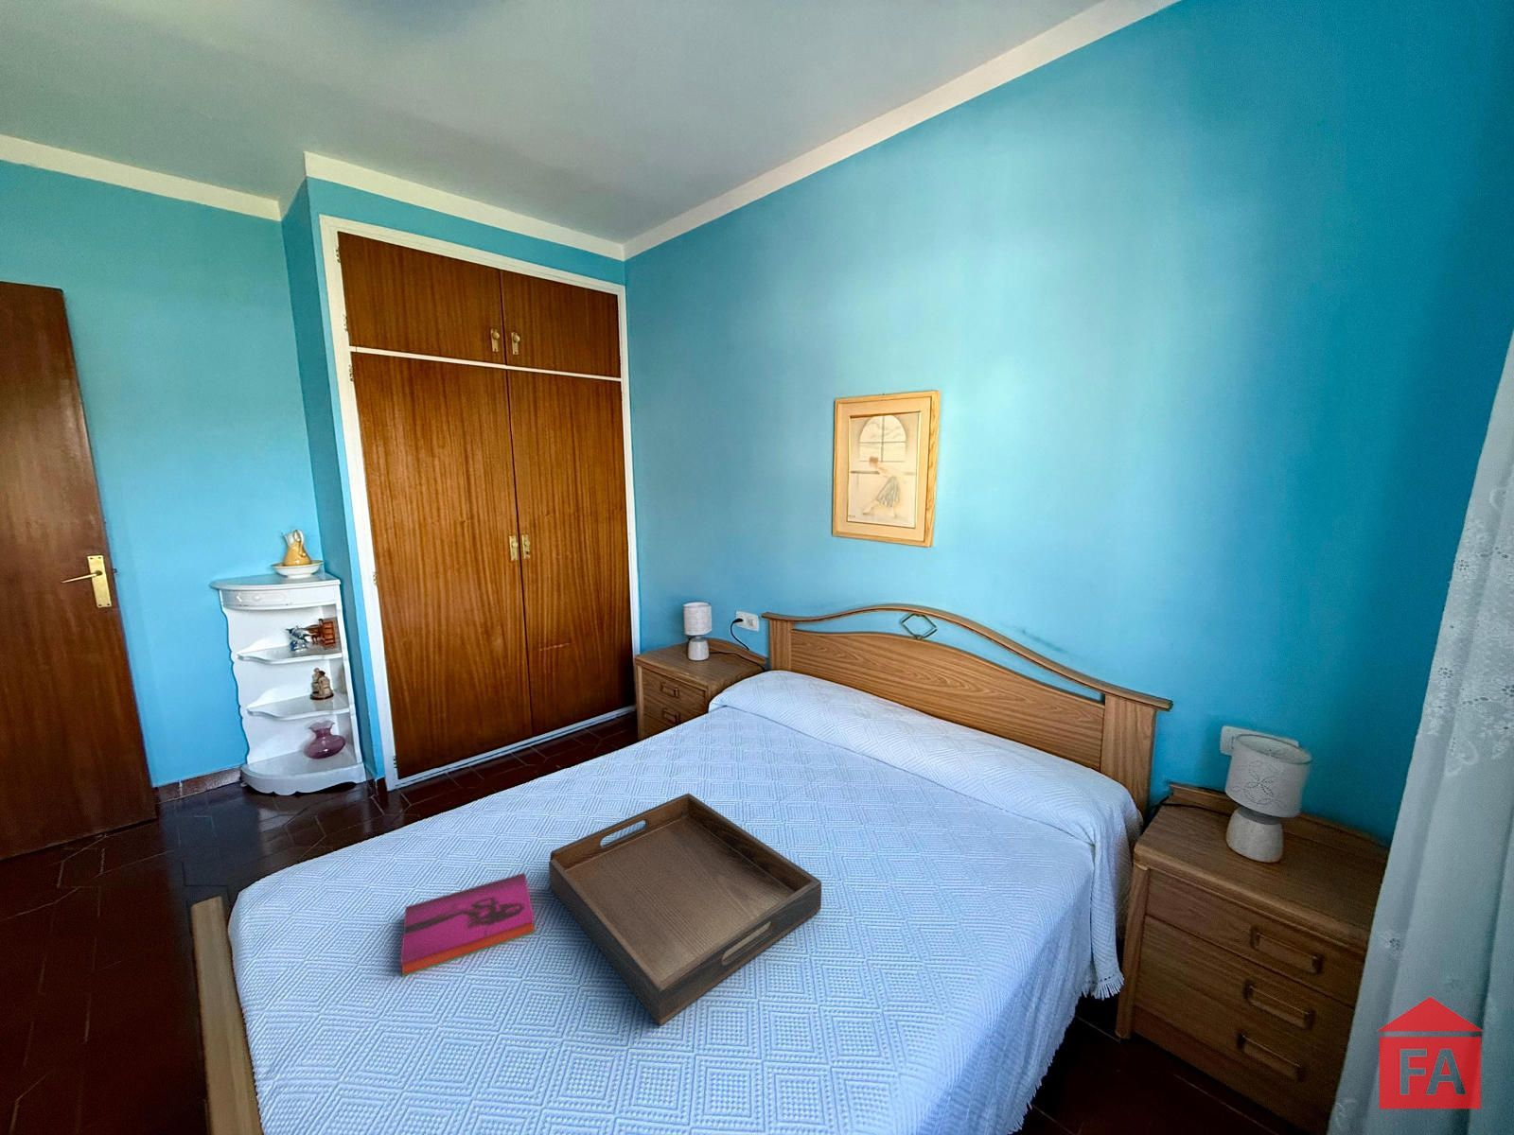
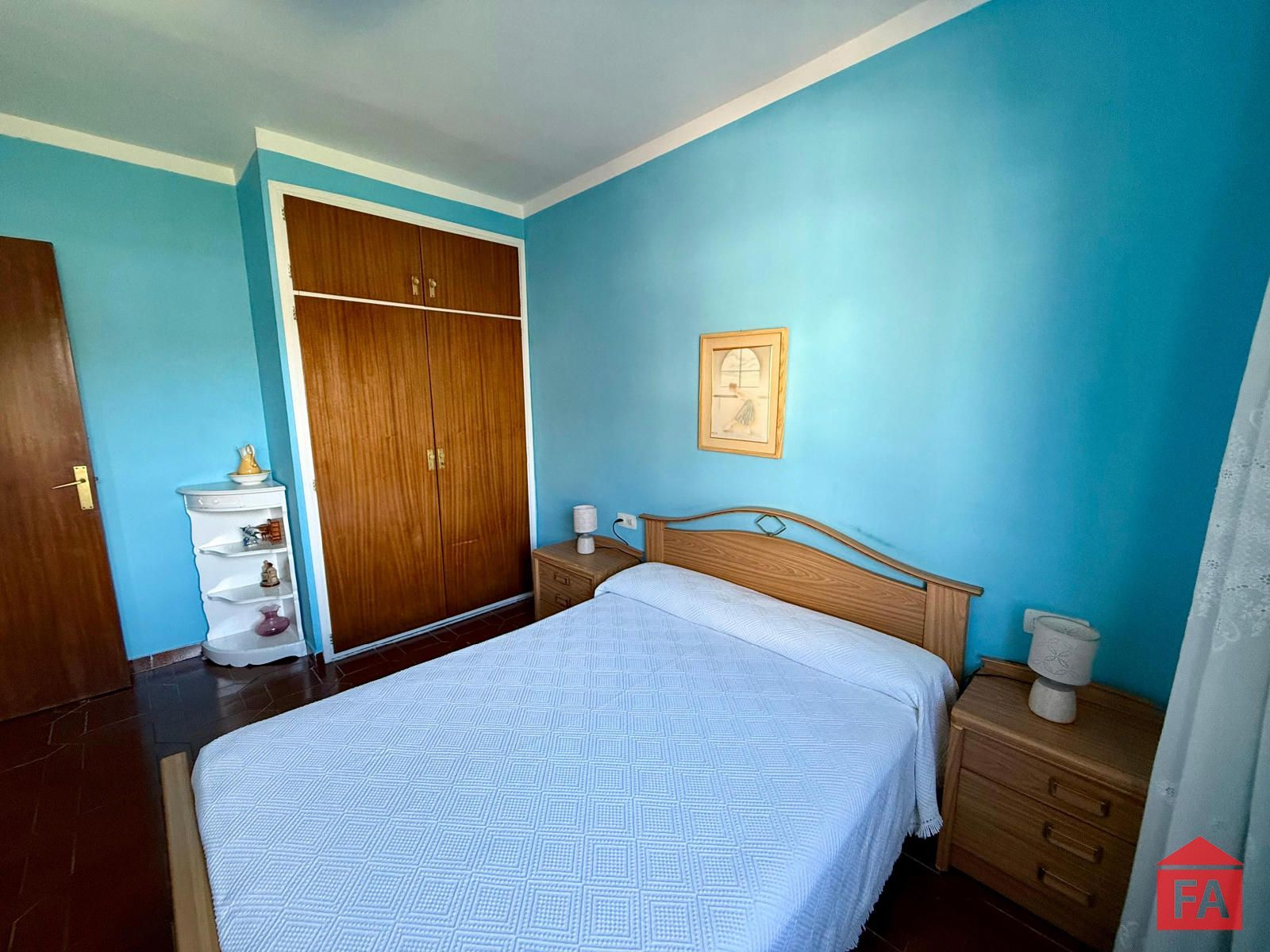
- serving tray [548,793,823,1027]
- hardback book [399,872,536,979]
